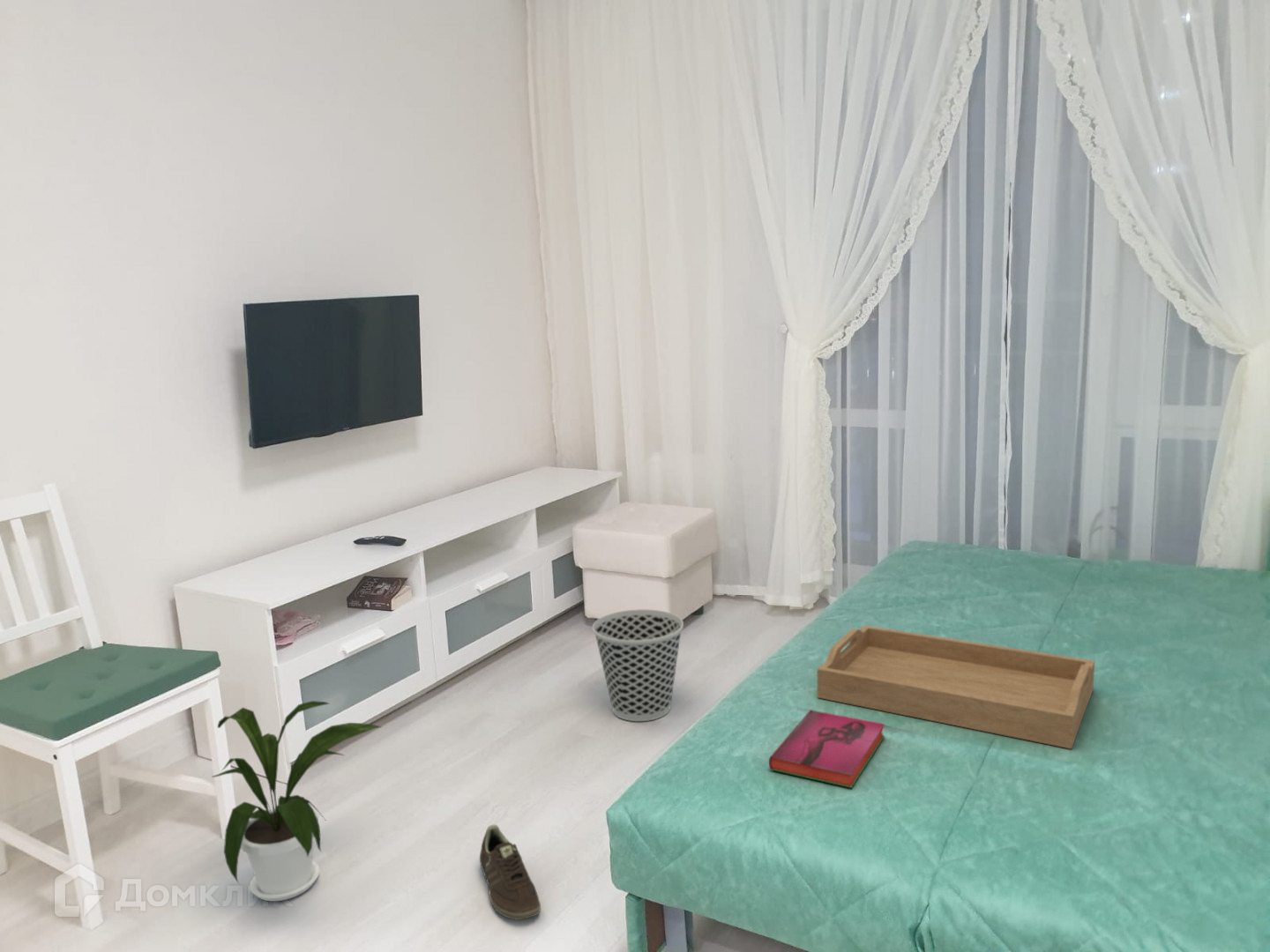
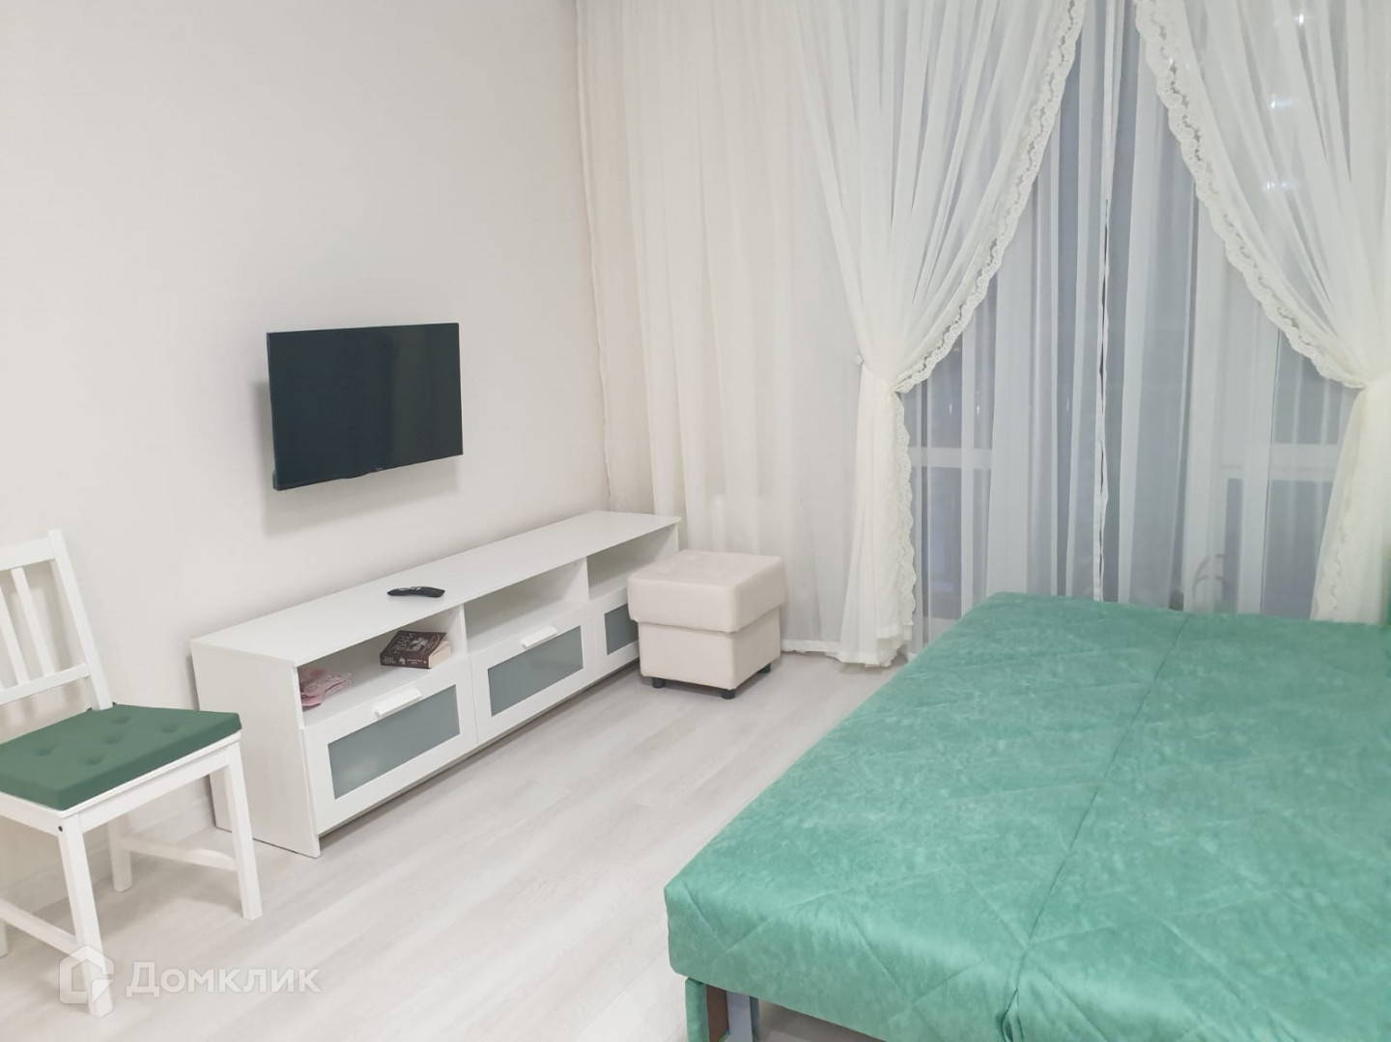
- house plant [212,700,381,902]
- hardback book [768,709,885,789]
- serving tray [817,624,1095,750]
- wastebasket [592,608,684,722]
- sneaker [479,824,542,921]
